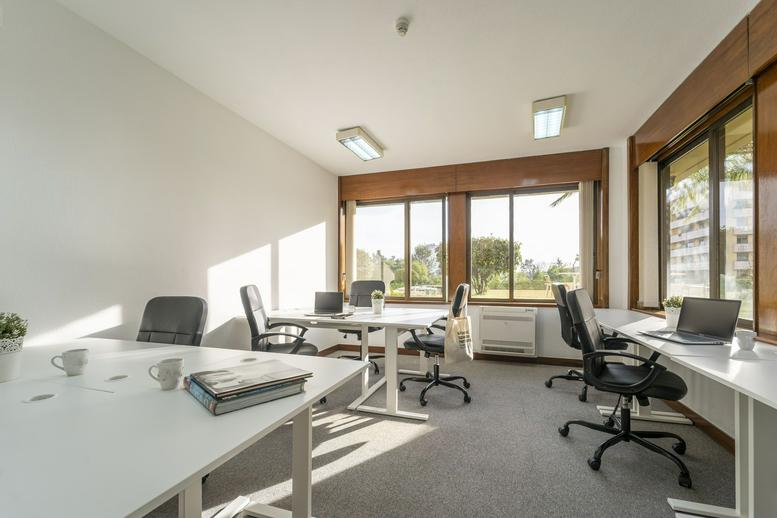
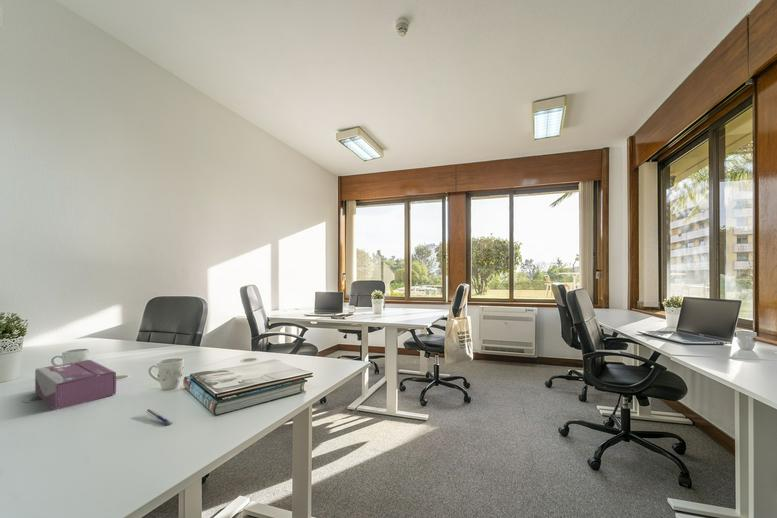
+ tissue box [34,359,117,411]
+ pen [144,408,173,427]
